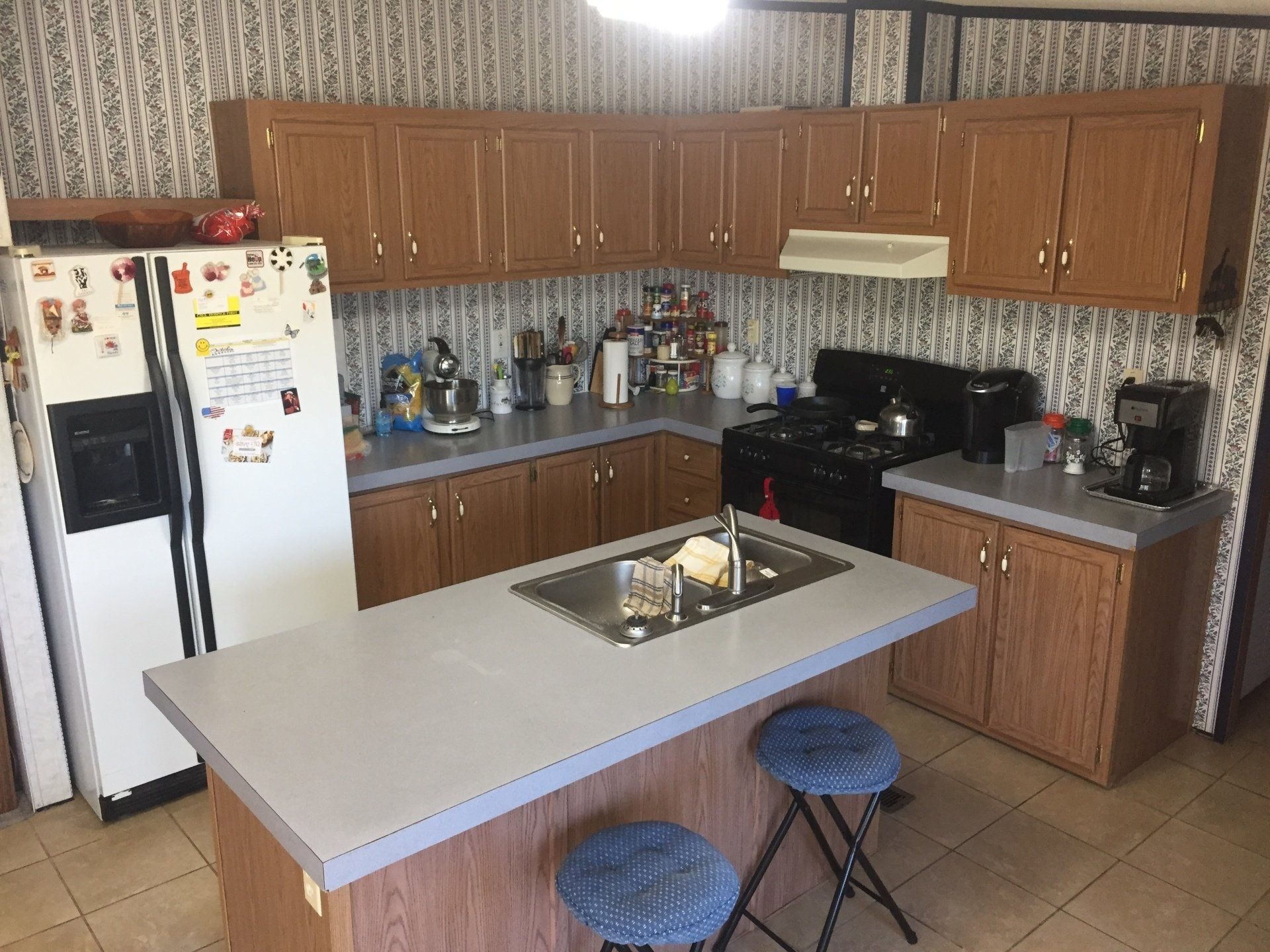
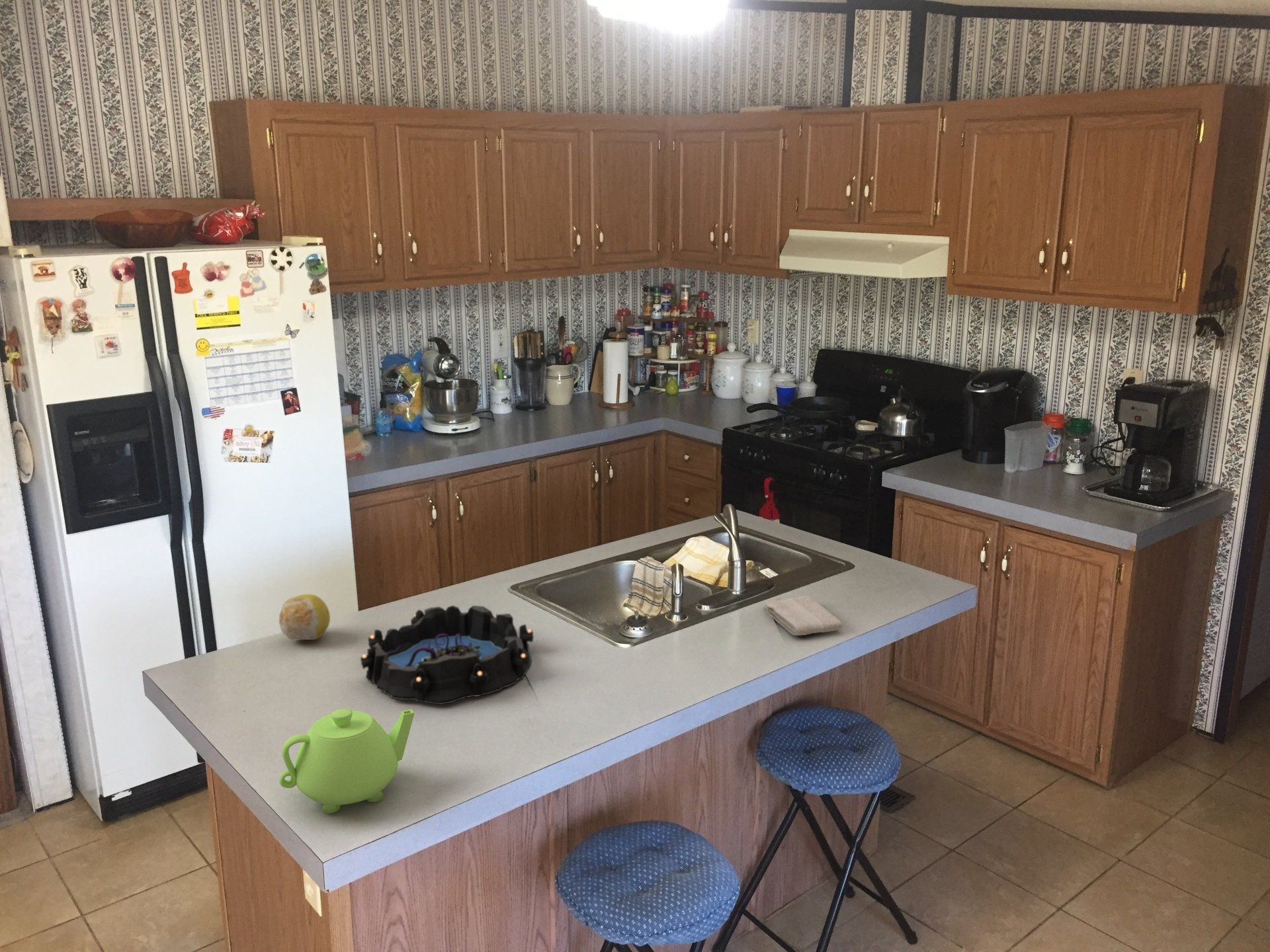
+ decorative bowl [360,605,534,705]
+ teapot [278,708,415,814]
+ washcloth [763,595,843,636]
+ fruit [278,594,331,641]
